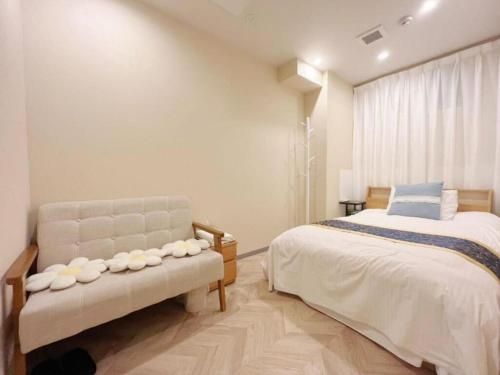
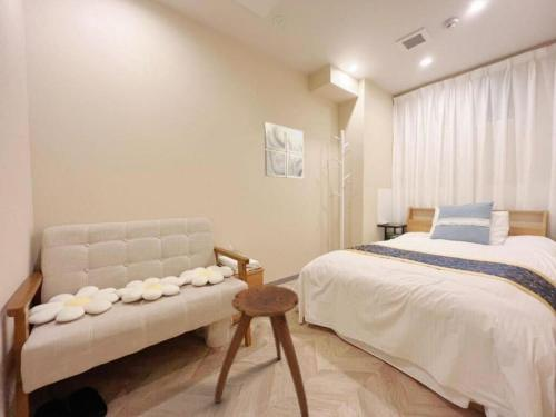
+ stool [212,285,310,417]
+ wall art [264,121,305,179]
